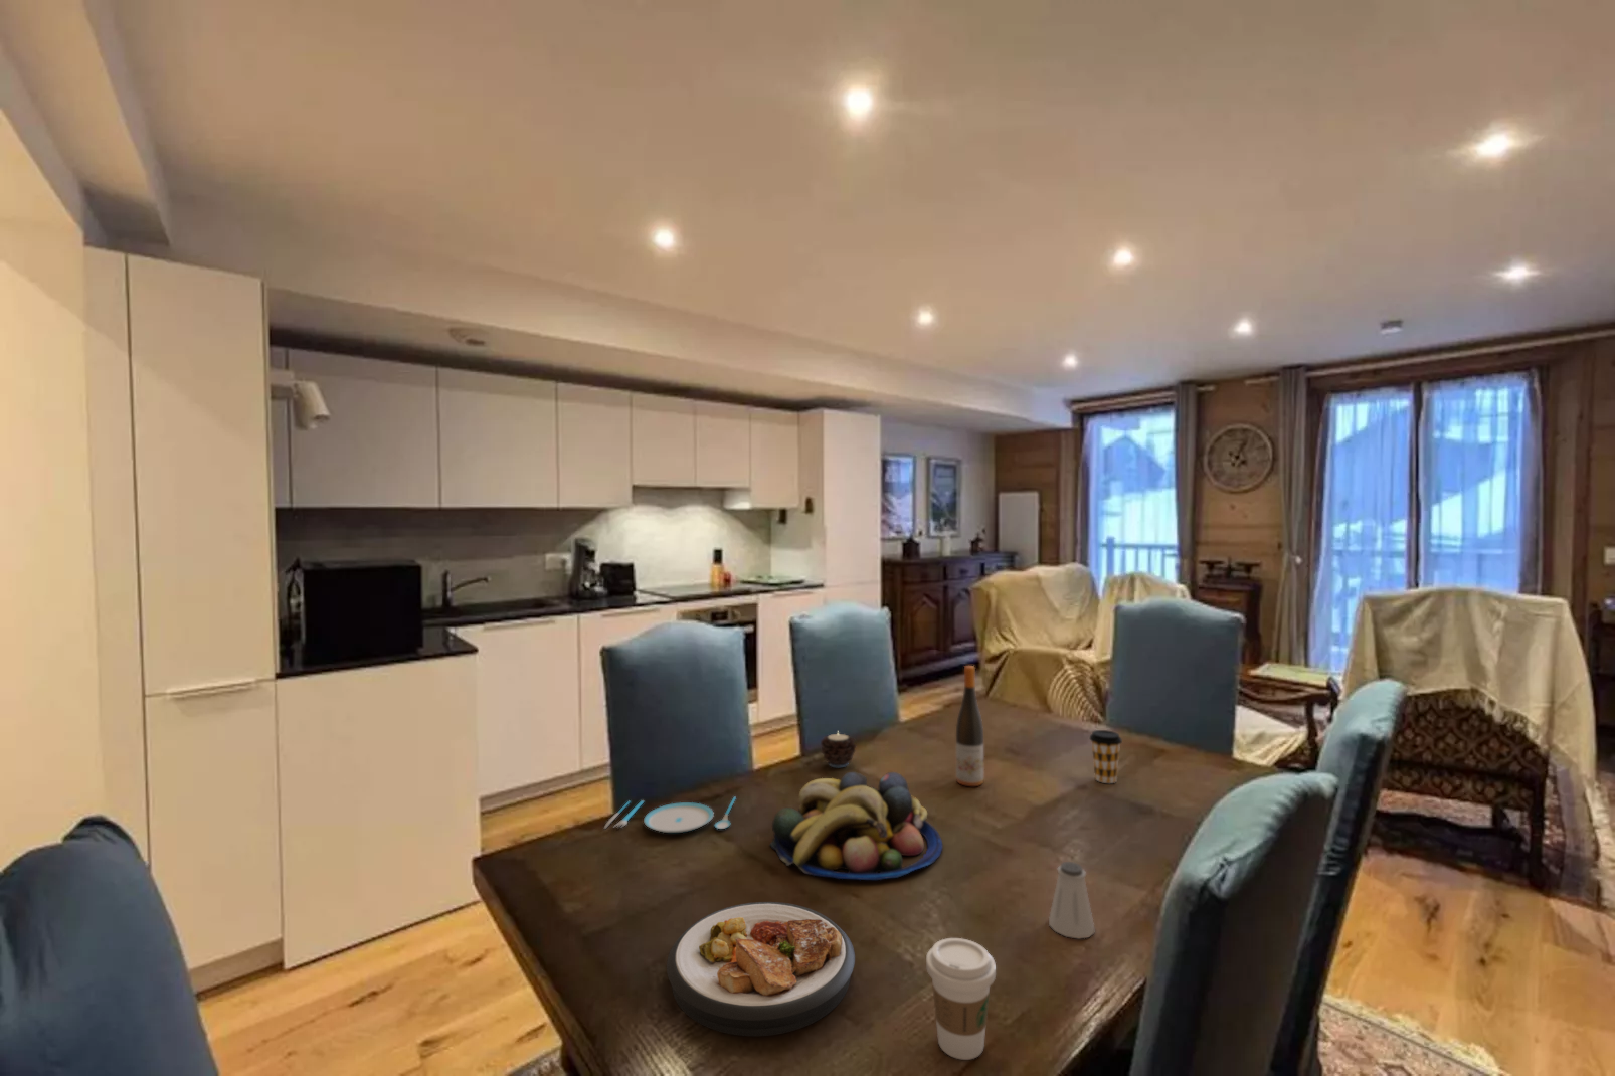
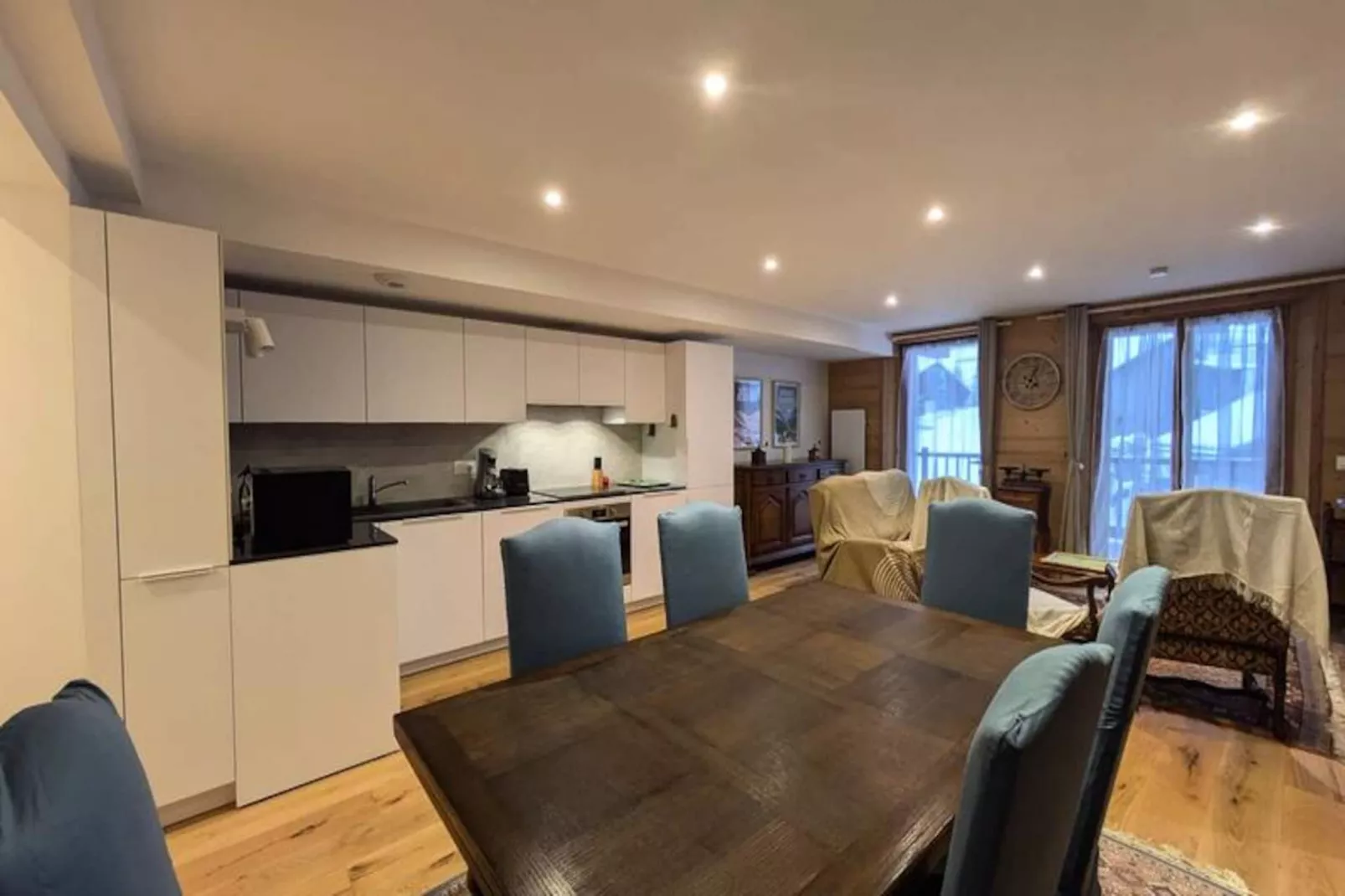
- plate [603,795,737,833]
- plate [665,901,856,1036]
- coffee cup [1088,729,1123,784]
- coffee cup [925,937,997,1060]
- fruit bowl [770,771,944,881]
- wine bottle [956,665,985,788]
- saltshaker [1048,861,1096,939]
- candle [820,731,857,769]
